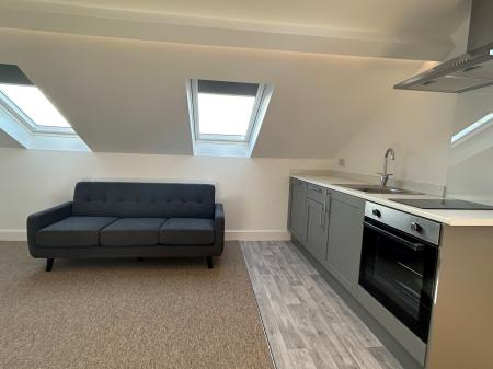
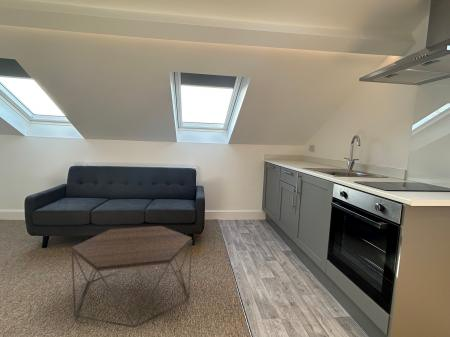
+ coffee table [70,225,193,329]
